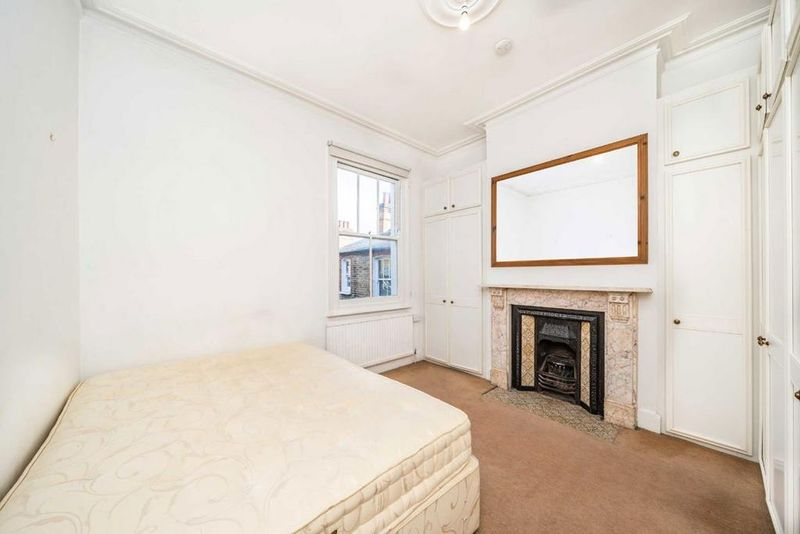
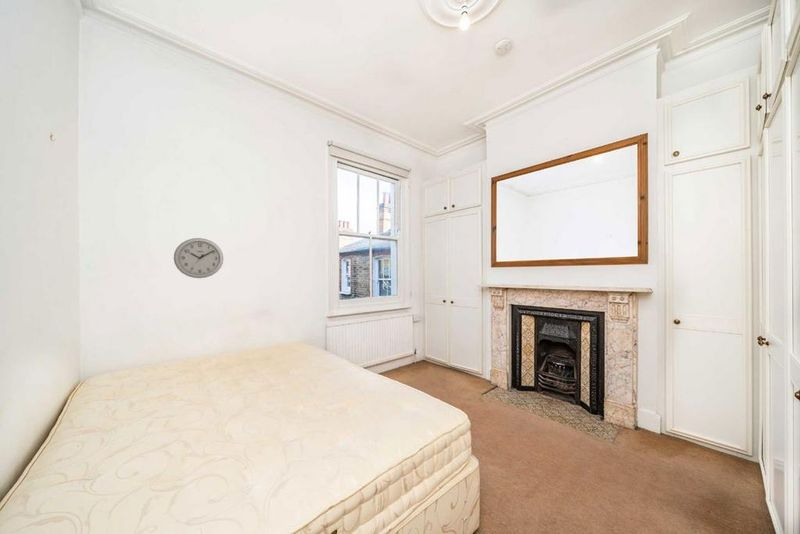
+ wall clock [173,237,225,279]
